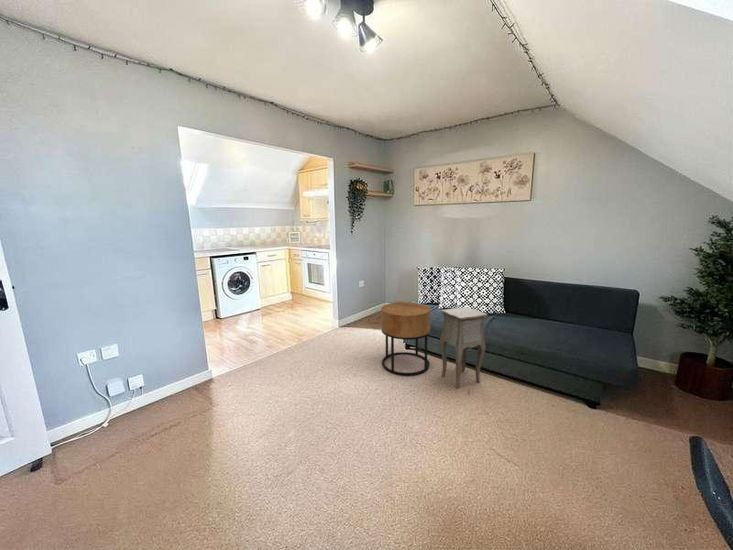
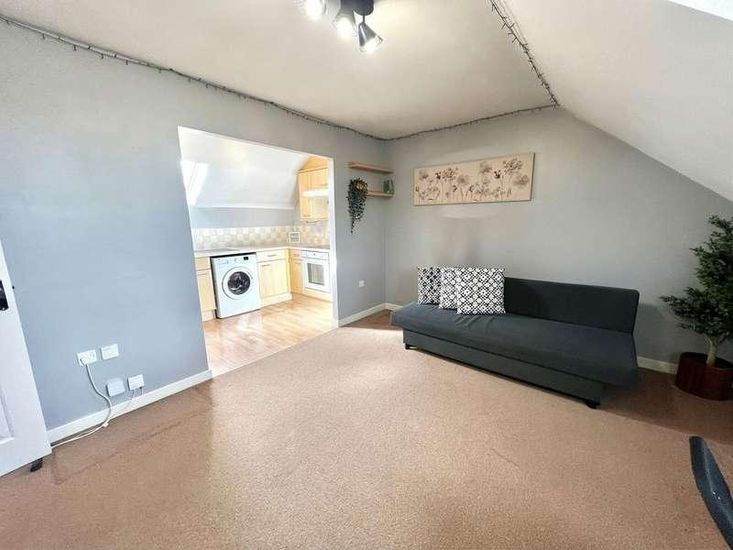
- side table [439,306,488,394]
- side table [380,301,431,376]
